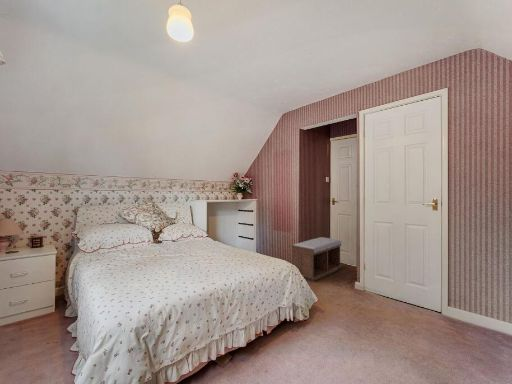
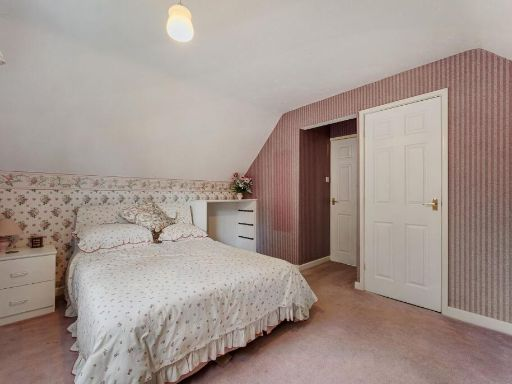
- bench [291,236,342,282]
